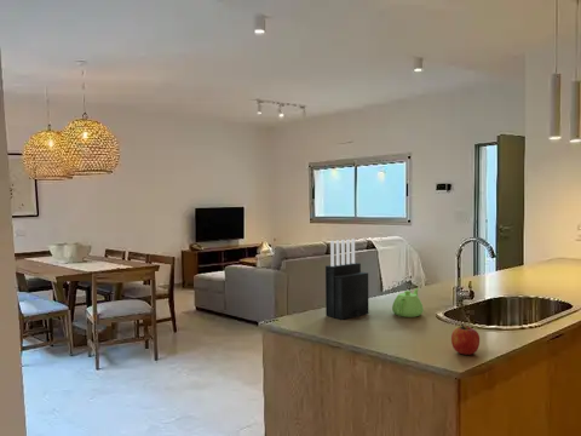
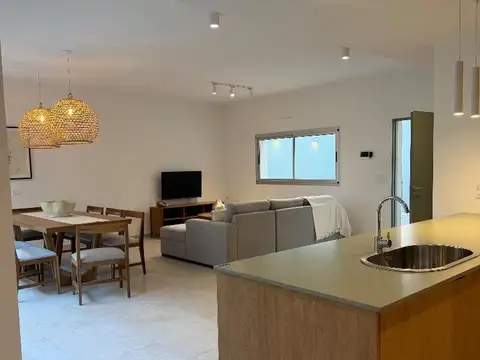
- knife block [324,237,370,321]
- teapot [391,287,425,319]
- apple [450,323,481,356]
